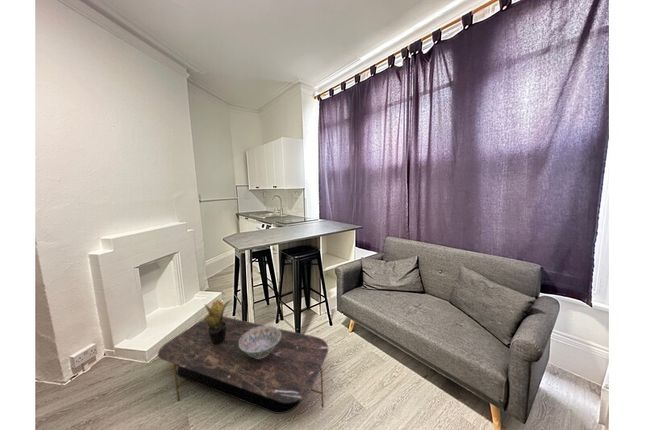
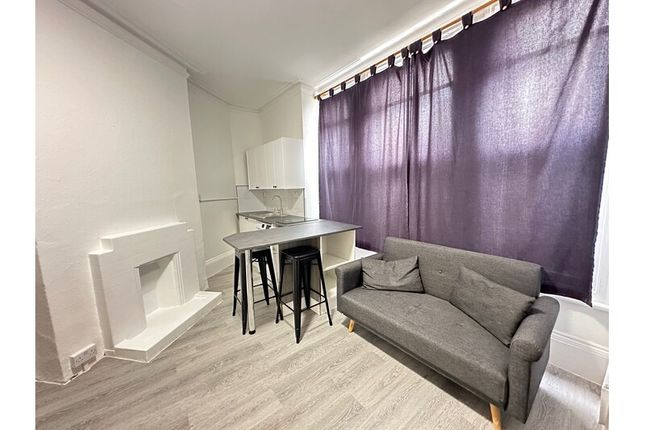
- potted plant [202,299,233,346]
- decorative bowl [239,325,281,359]
- coffee table [157,315,329,415]
